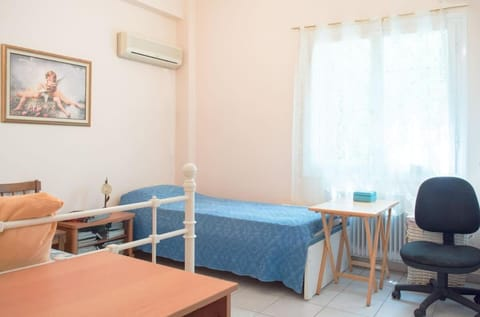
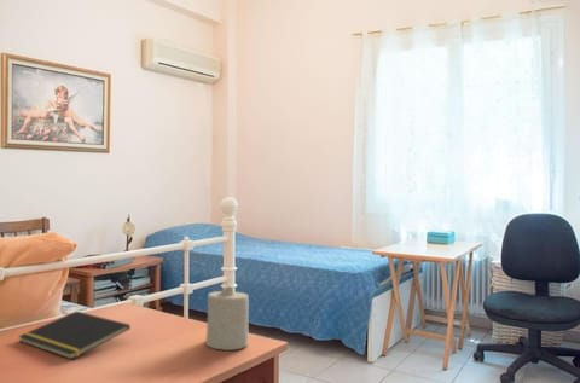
+ candle [204,285,250,352]
+ notepad [17,311,132,360]
